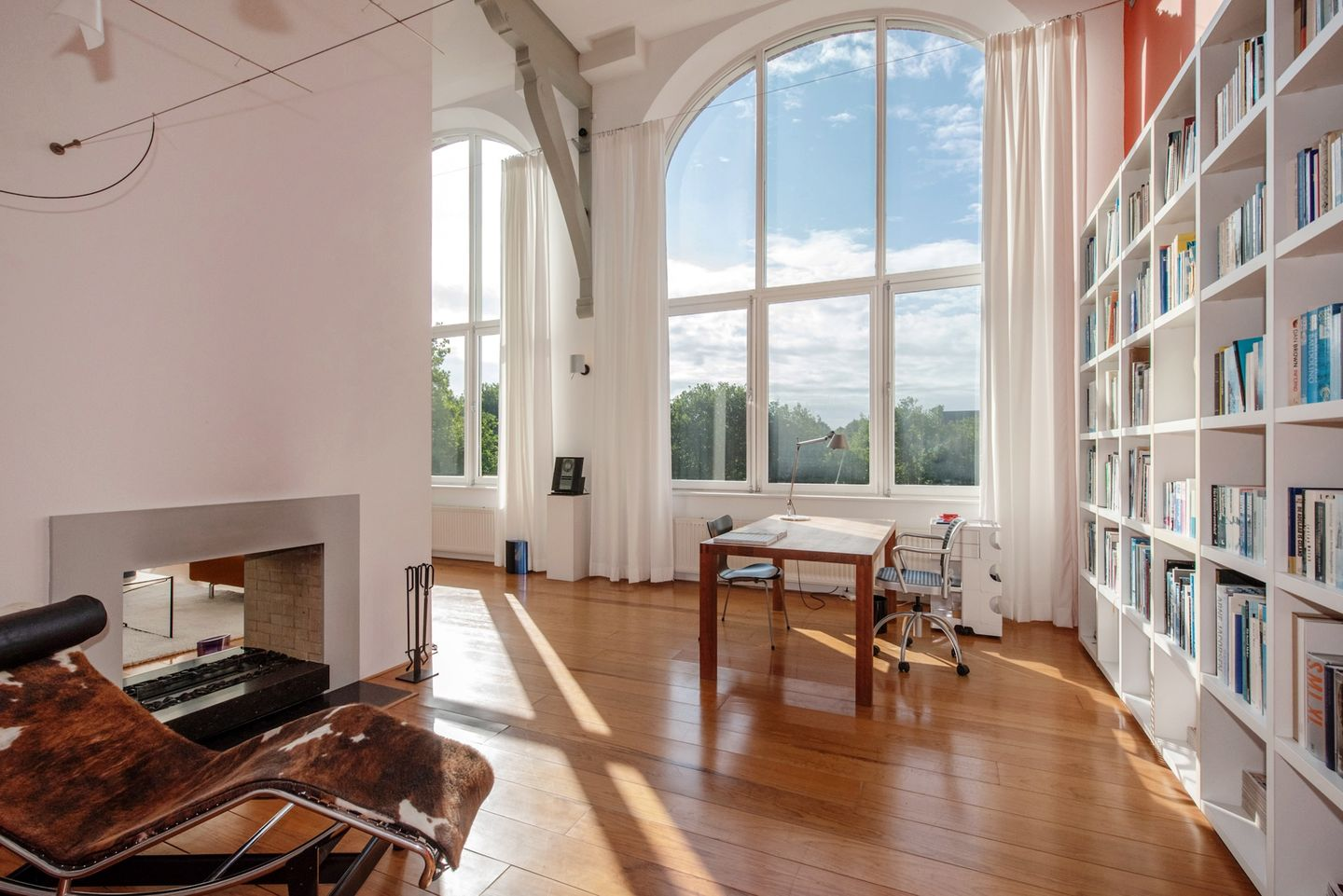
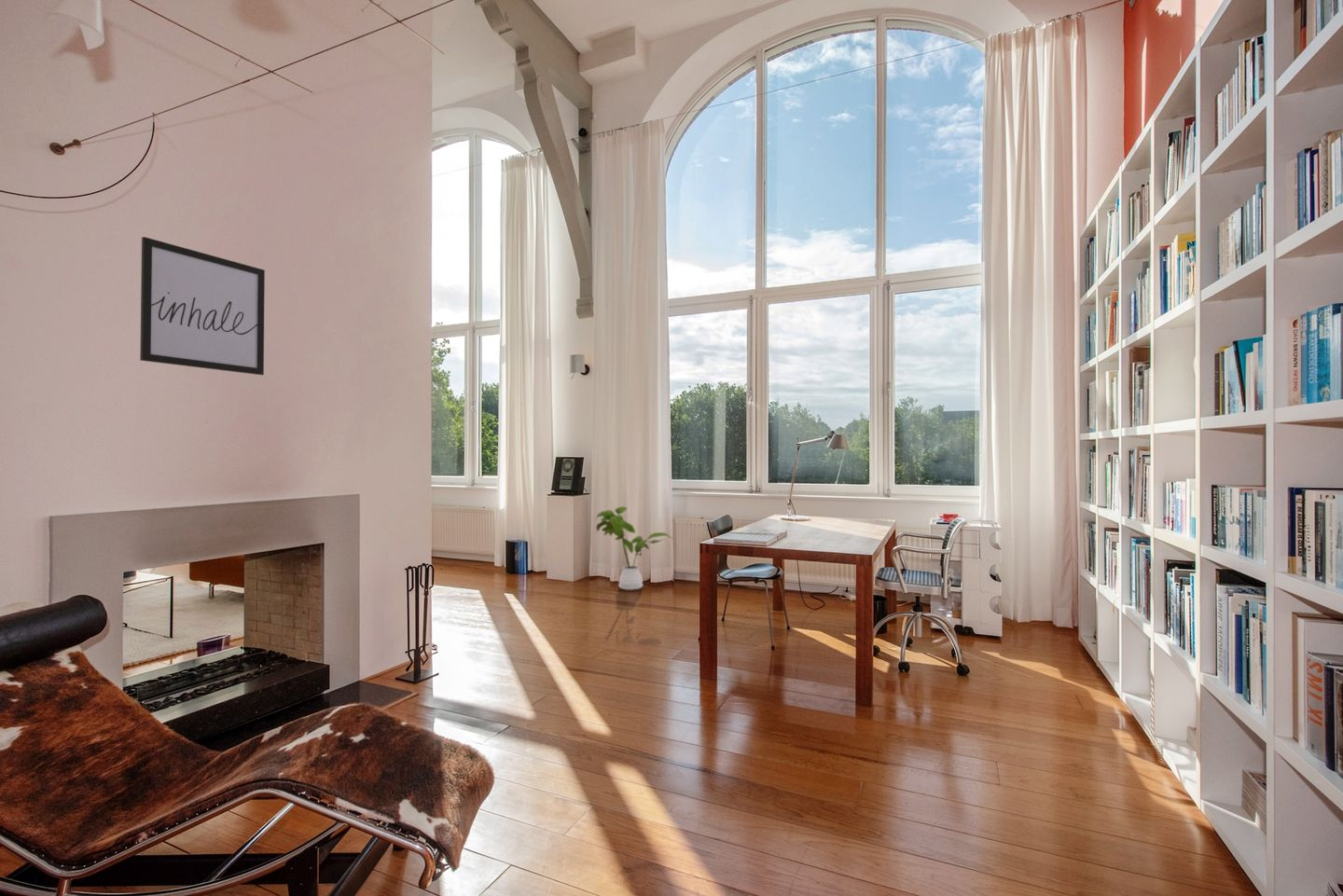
+ house plant [595,505,673,591]
+ wall art [139,236,266,376]
